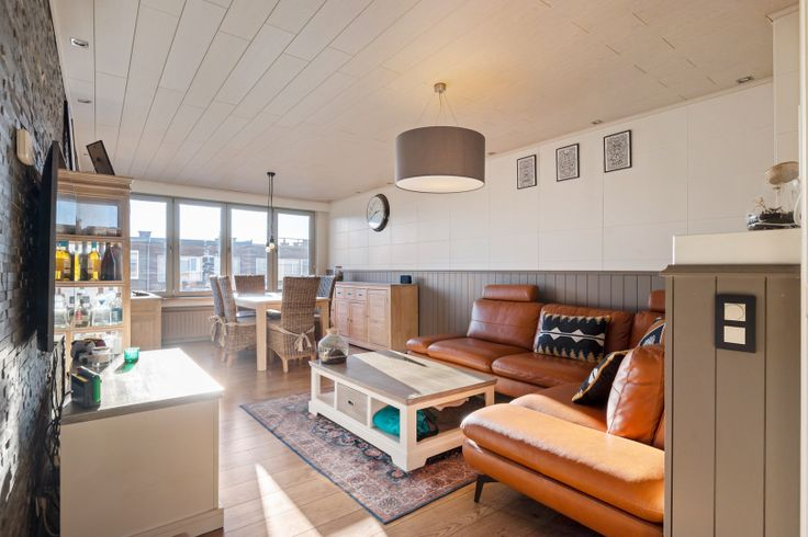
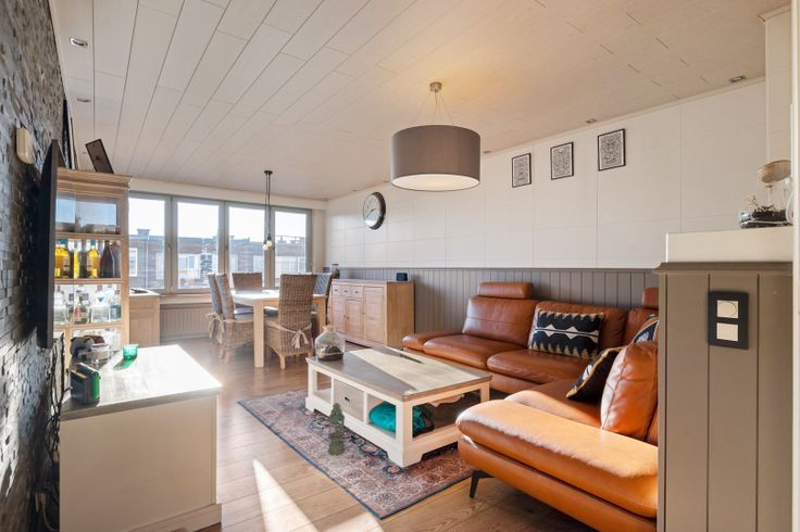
+ lantern [327,402,357,456]
